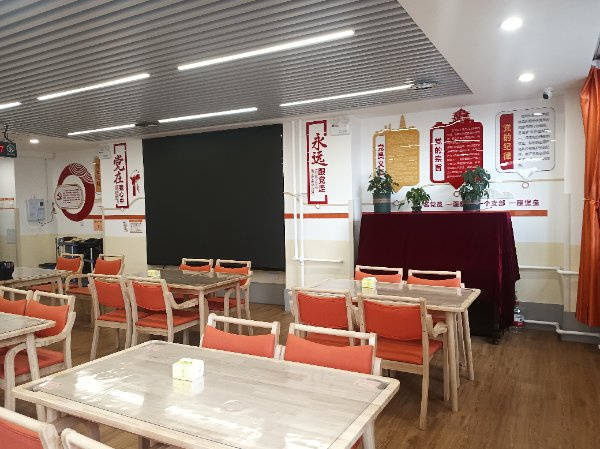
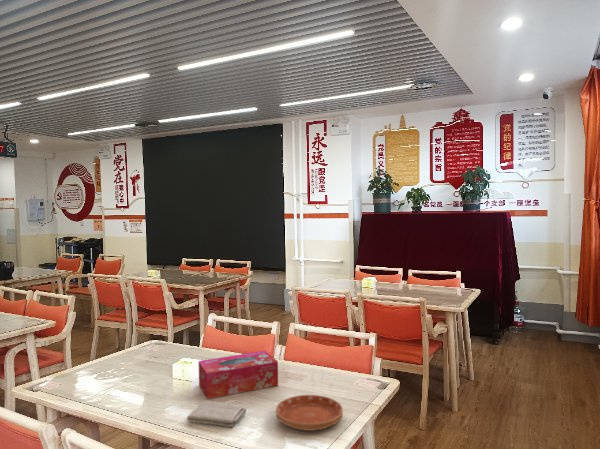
+ tissue box [197,350,279,400]
+ washcloth [186,400,247,428]
+ saucer [275,394,344,432]
